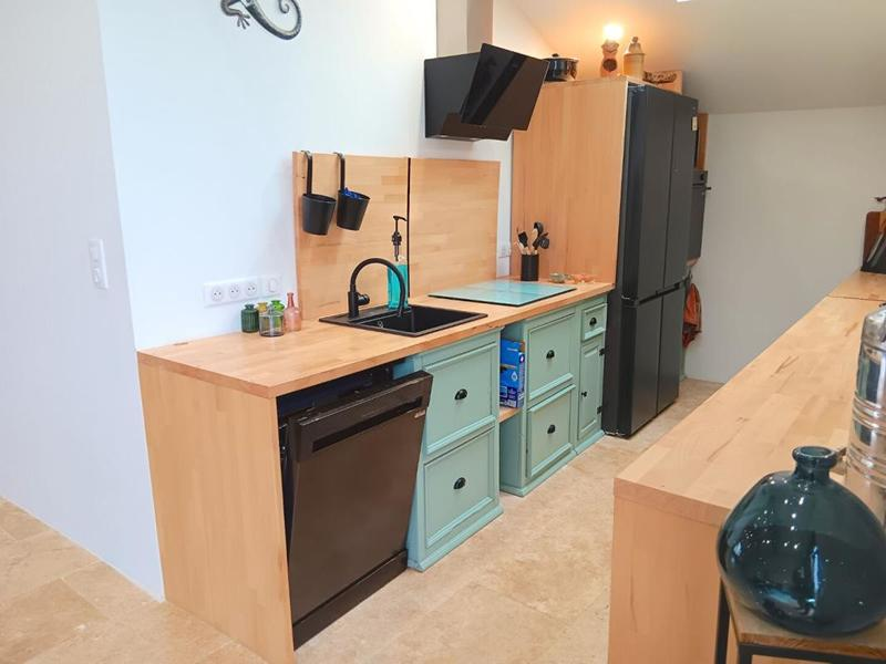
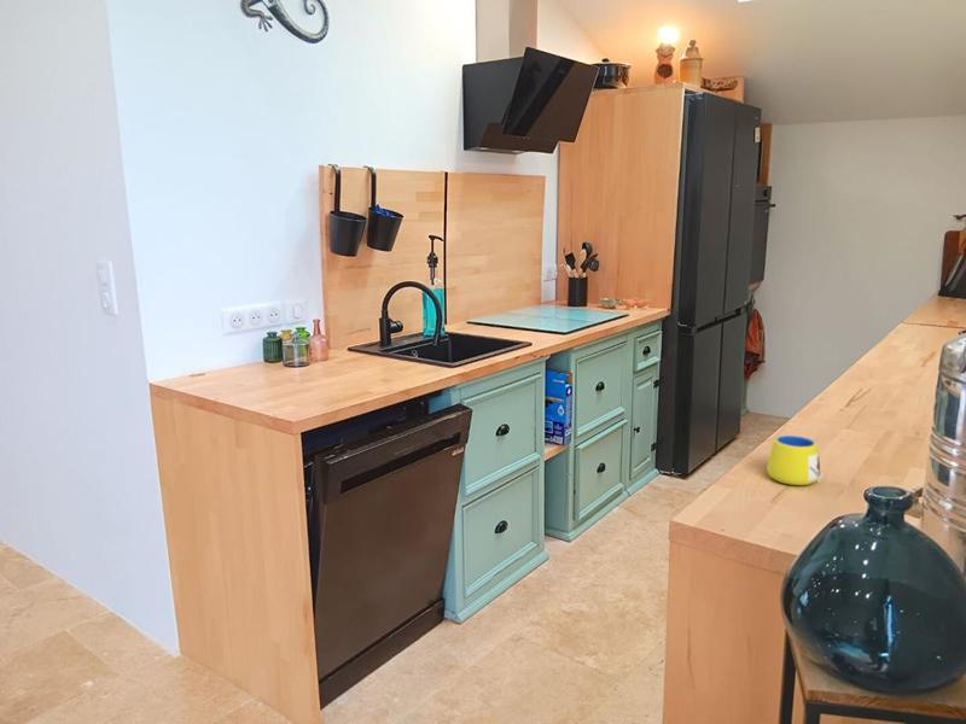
+ mug [766,434,825,486]
